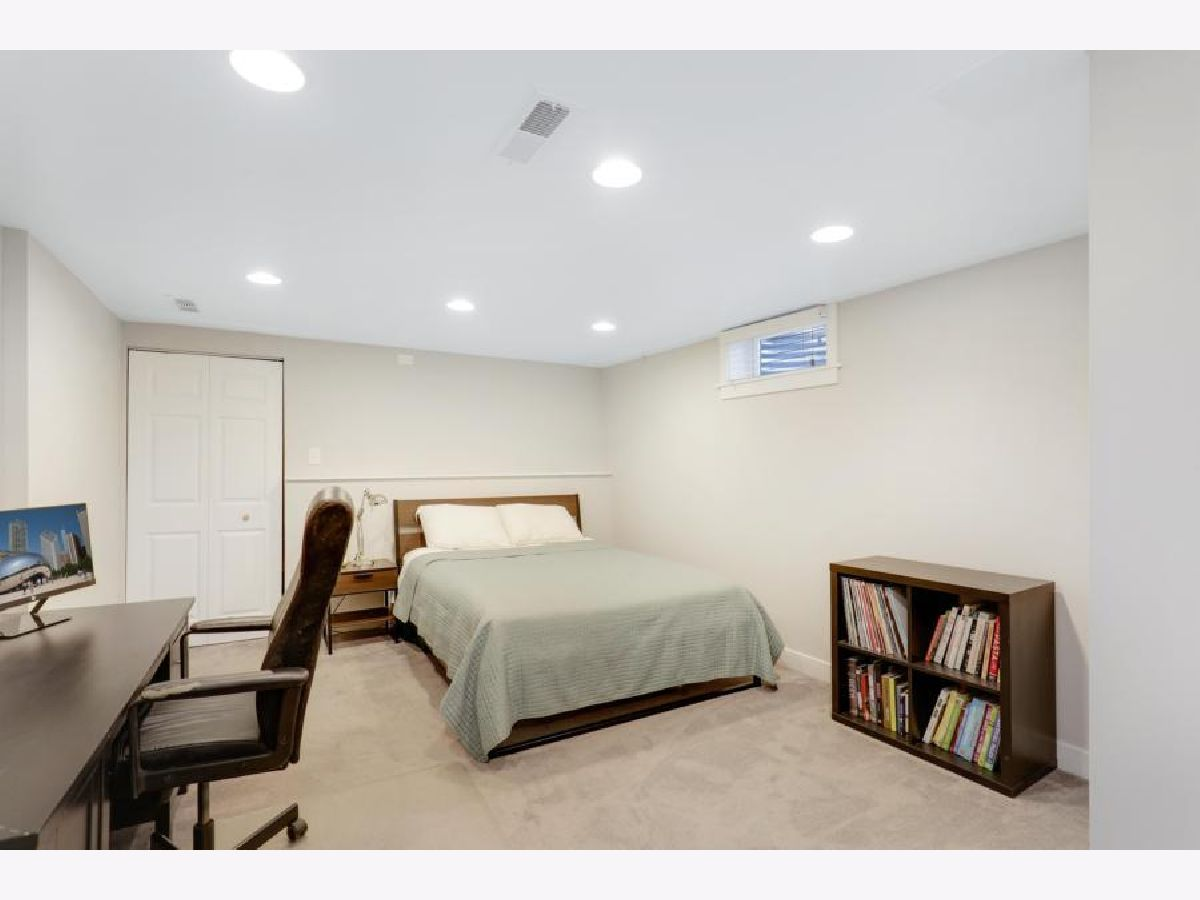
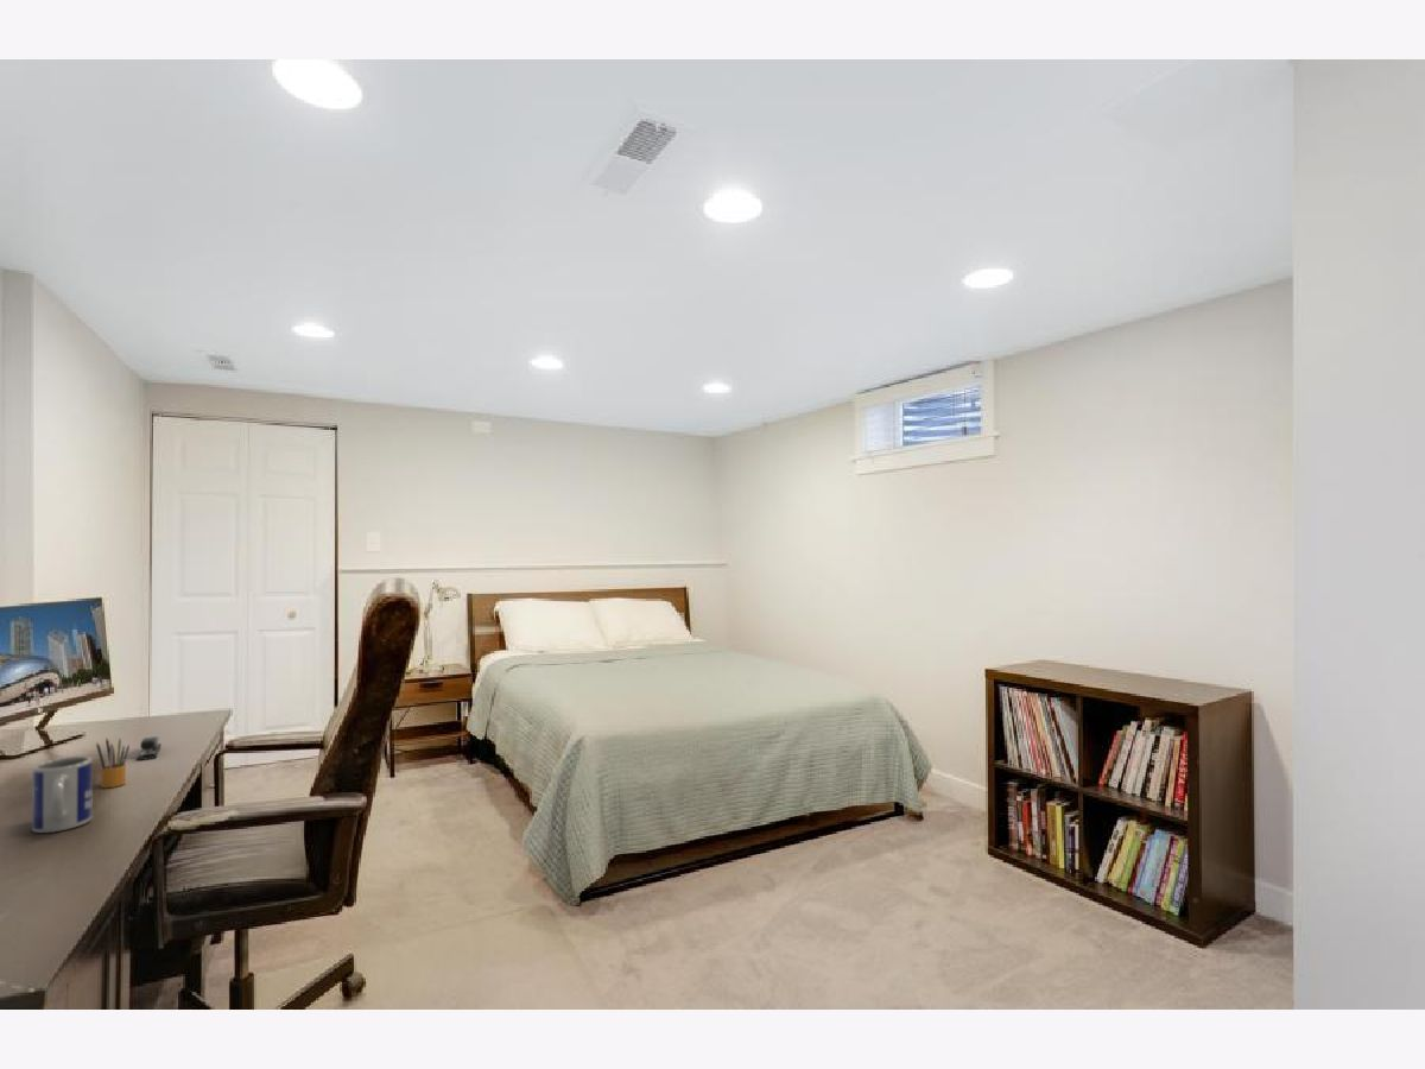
+ stapler [135,735,163,761]
+ pencil box [95,738,131,789]
+ mug [31,755,94,834]
